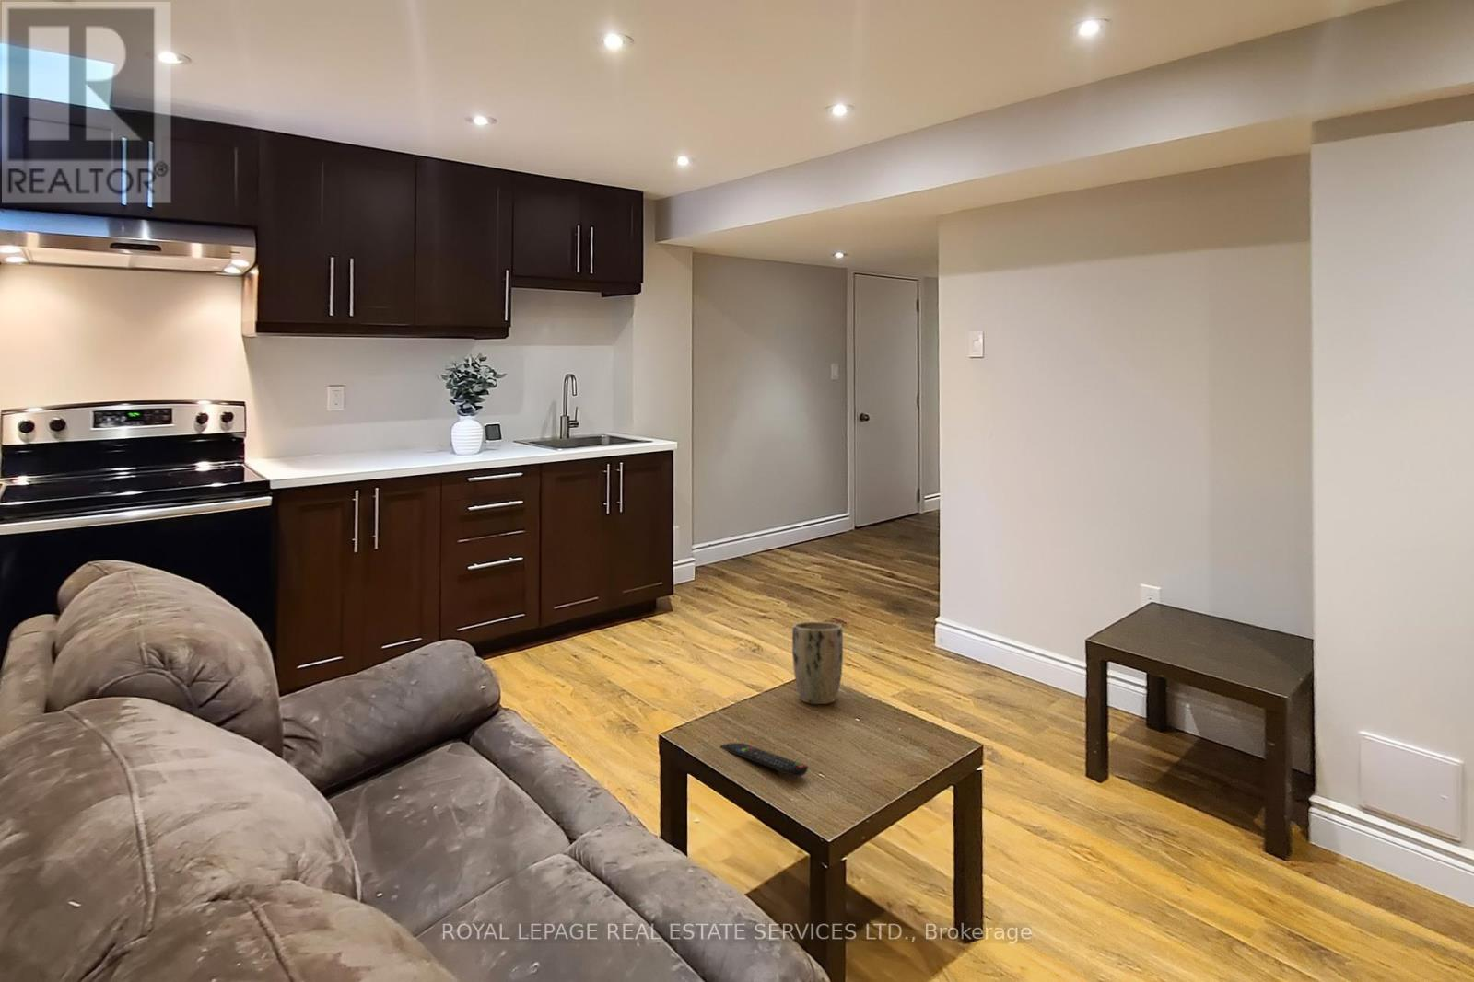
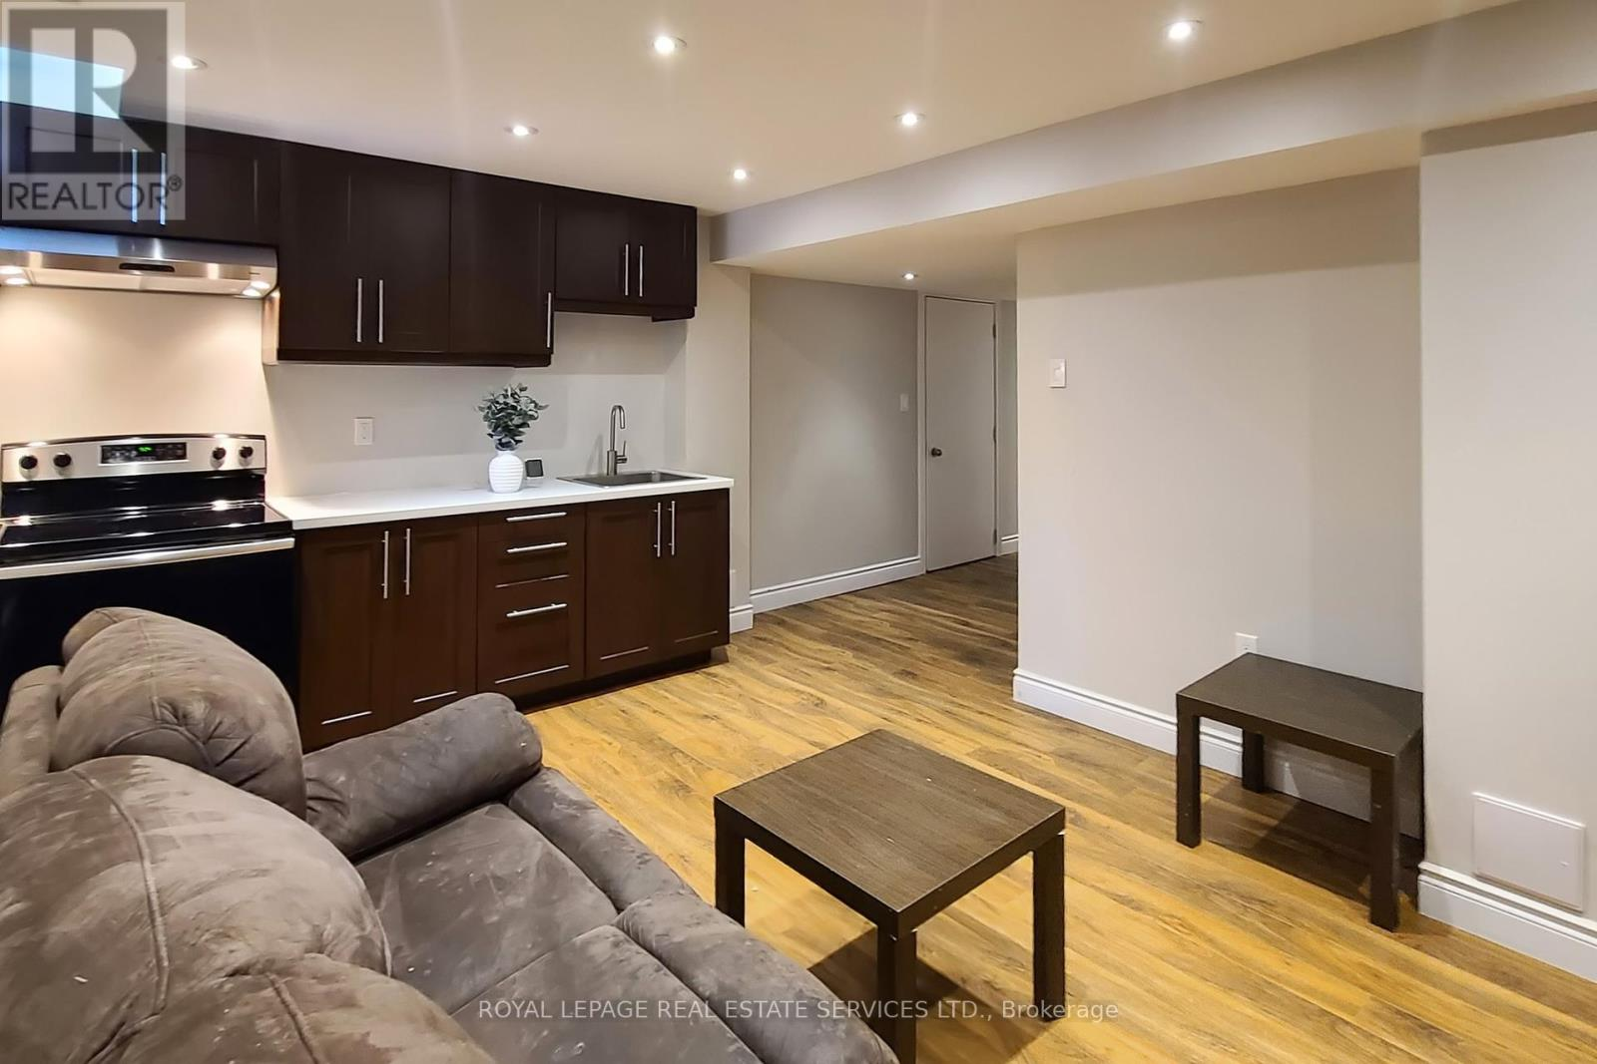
- remote control [719,742,809,778]
- plant pot [792,621,843,705]
